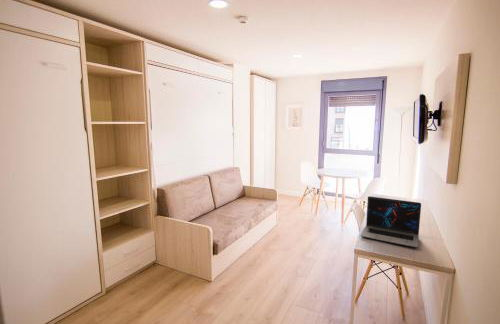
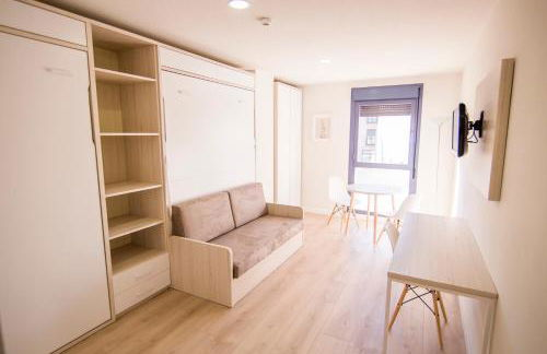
- laptop [360,195,422,248]
